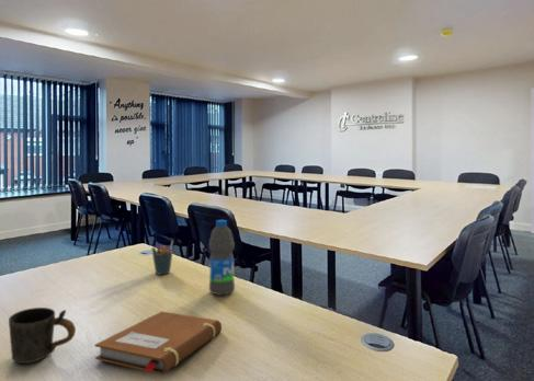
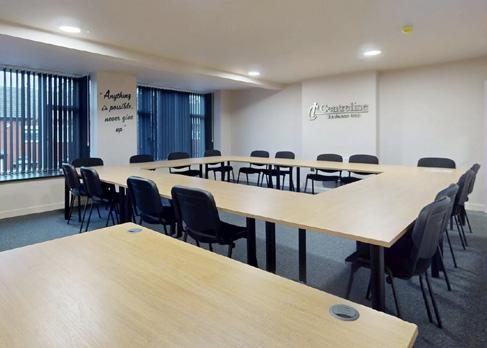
- water bottle [208,219,236,297]
- pen holder [150,240,174,276]
- mug [8,307,77,365]
- notebook [94,310,223,376]
